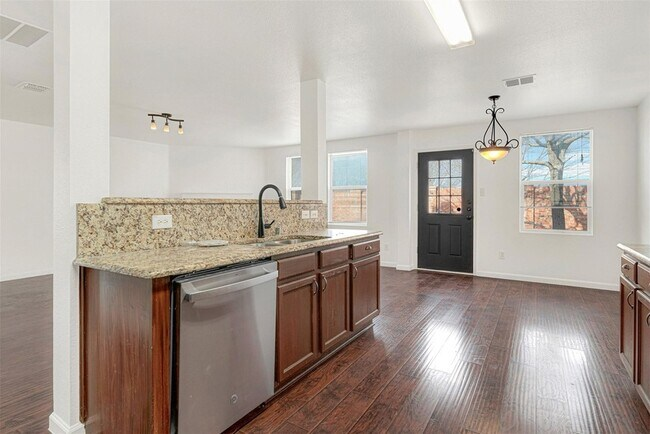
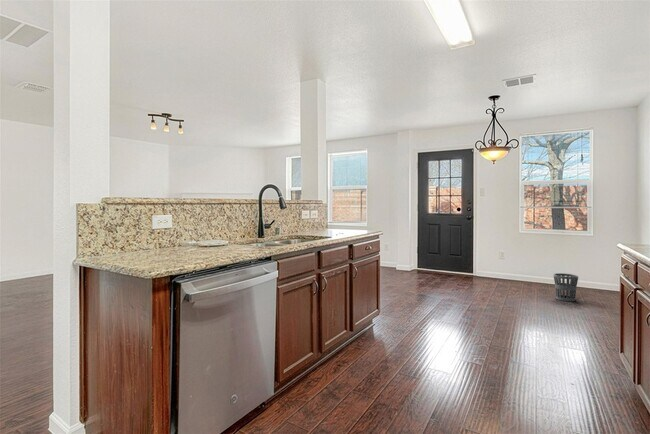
+ wastebasket [553,272,579,302]
